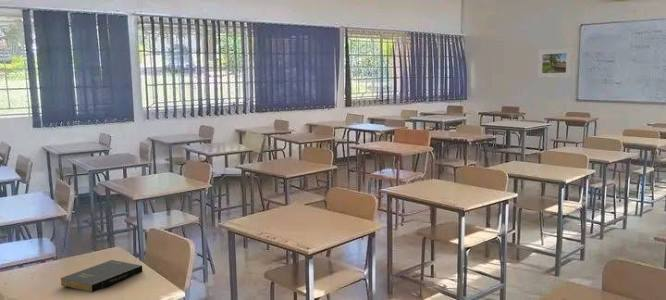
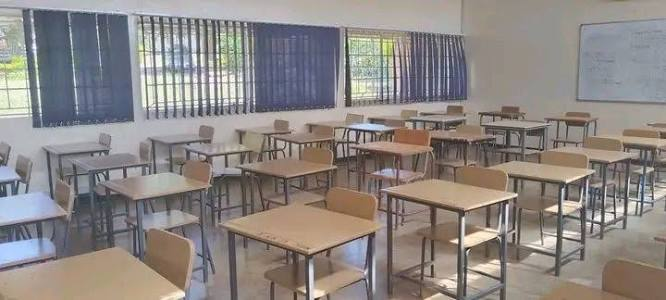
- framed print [537,47,573,79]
- book [60,259,143,293]
